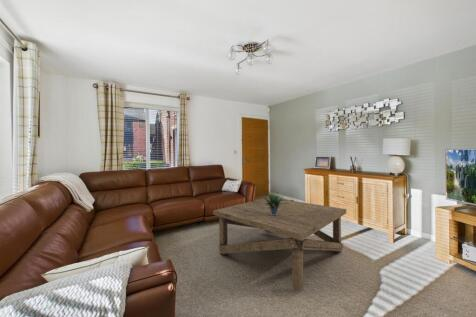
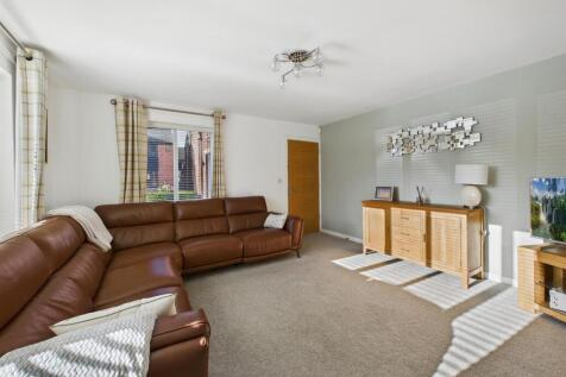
- coffee table [213,196,347,293]
- potted plant [261,186,290,215]
